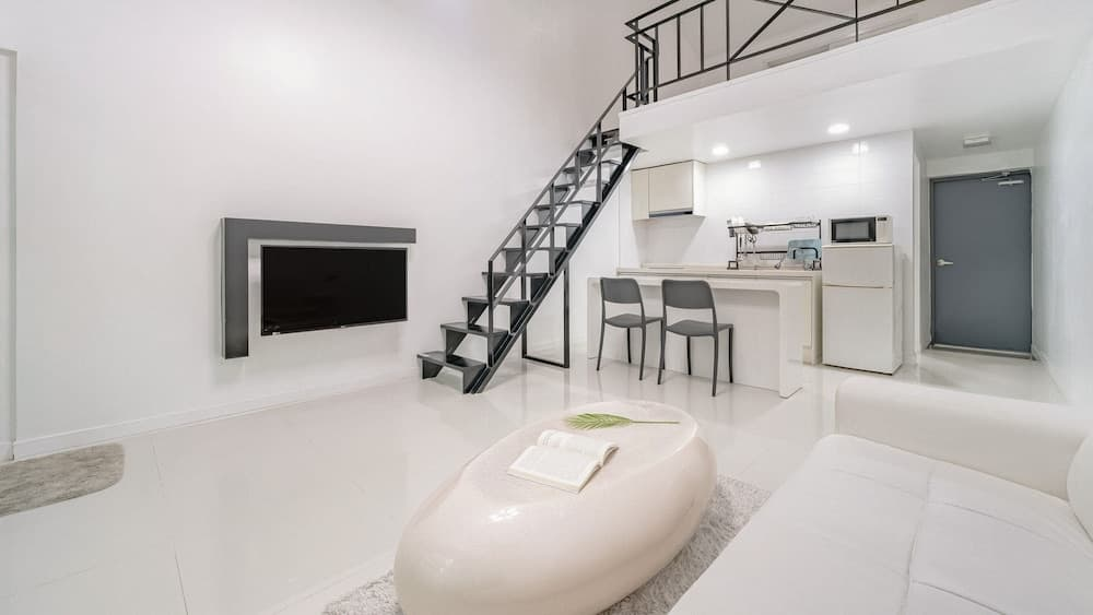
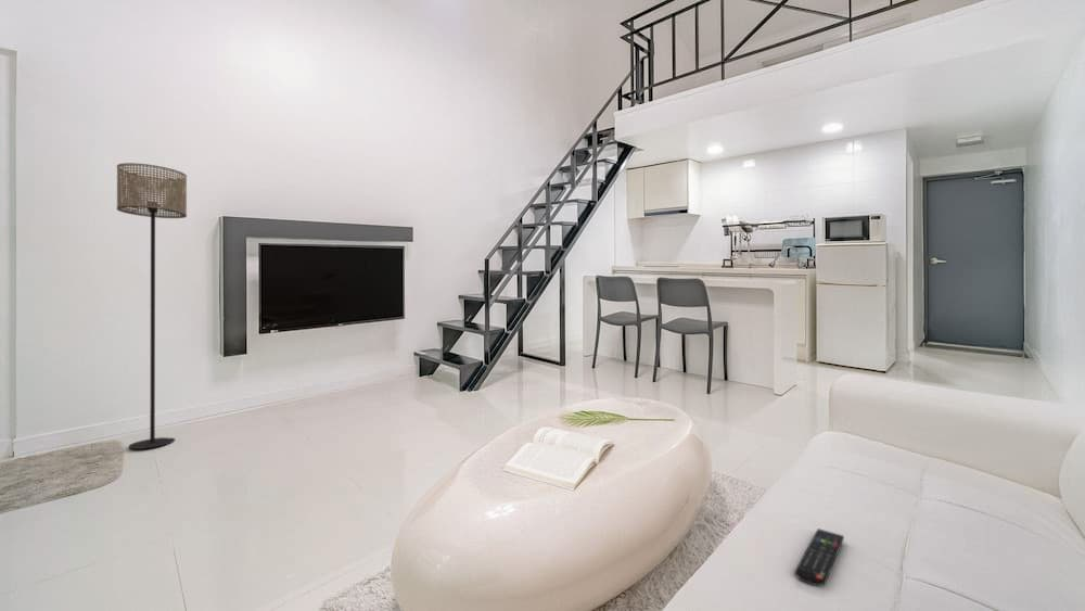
+ floor lamp [116,162,188,450]
+ remote control [793,527,845,587]
